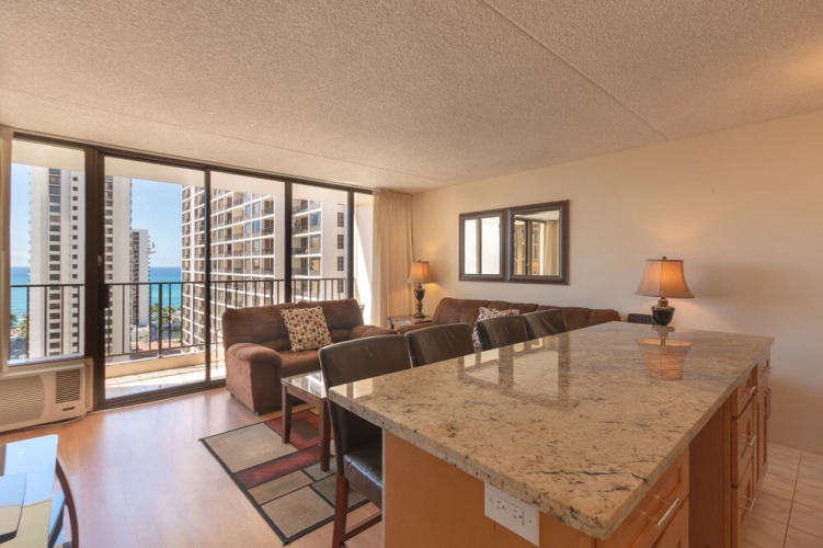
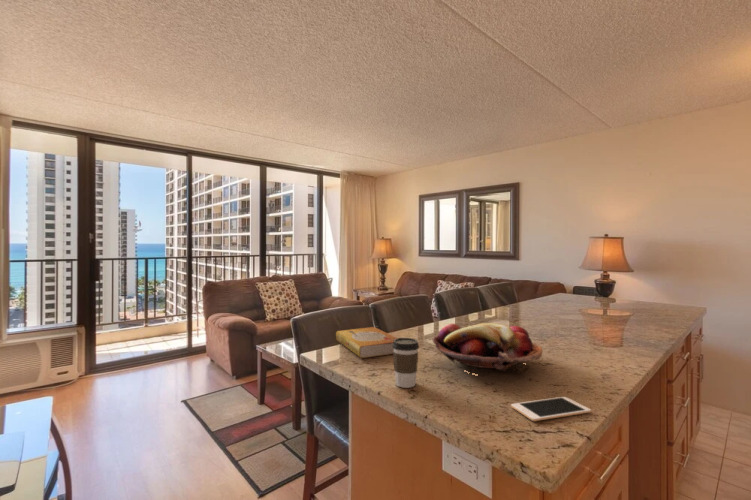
+ fruit basket [431,322,543,377]
+ book [335,326,398,359]
+ coffee cup [392,337,420,389]
+ cell phone [510,396,592,422]
